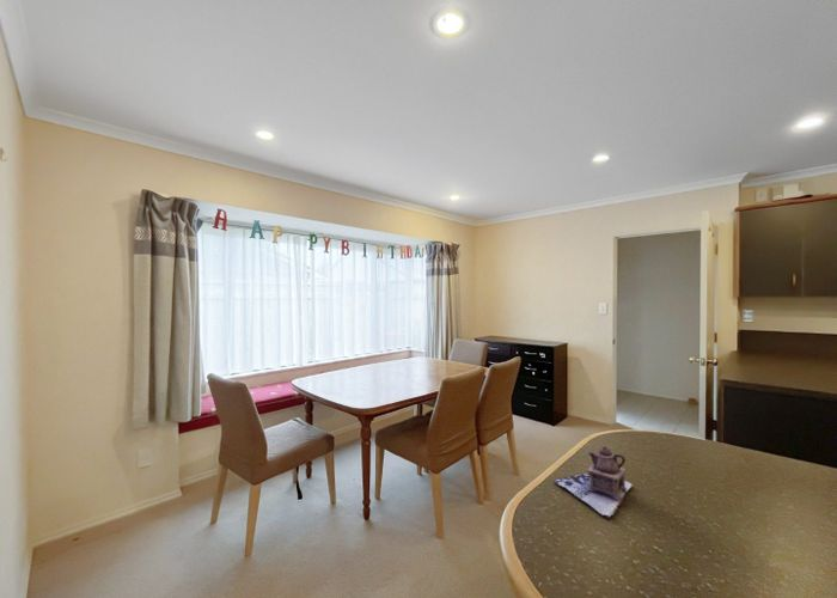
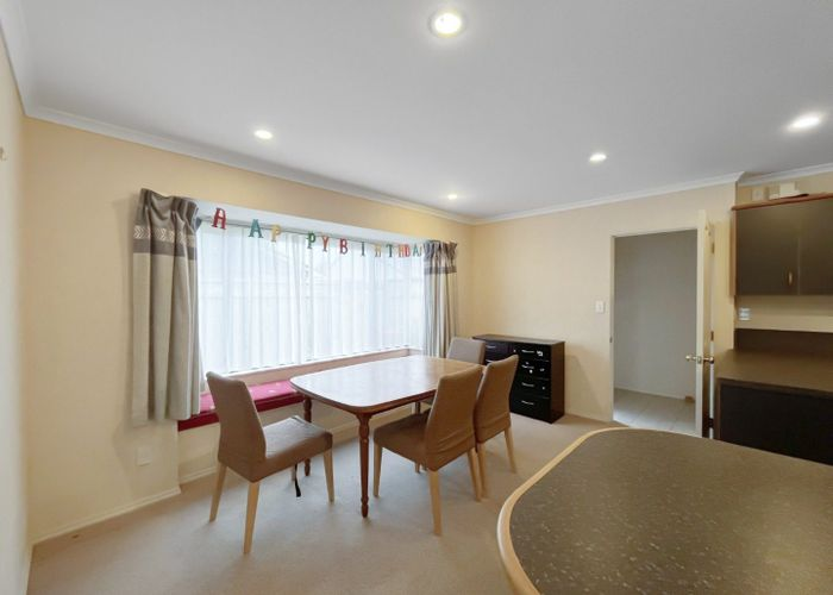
- teapot [552,446,634,519]
